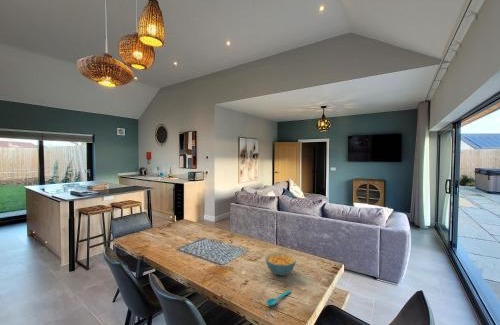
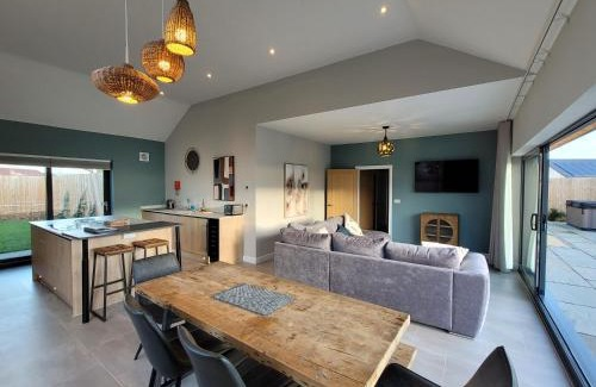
- spoon [265,289,293,307]
- cereal bowl [264,251,297,276]
